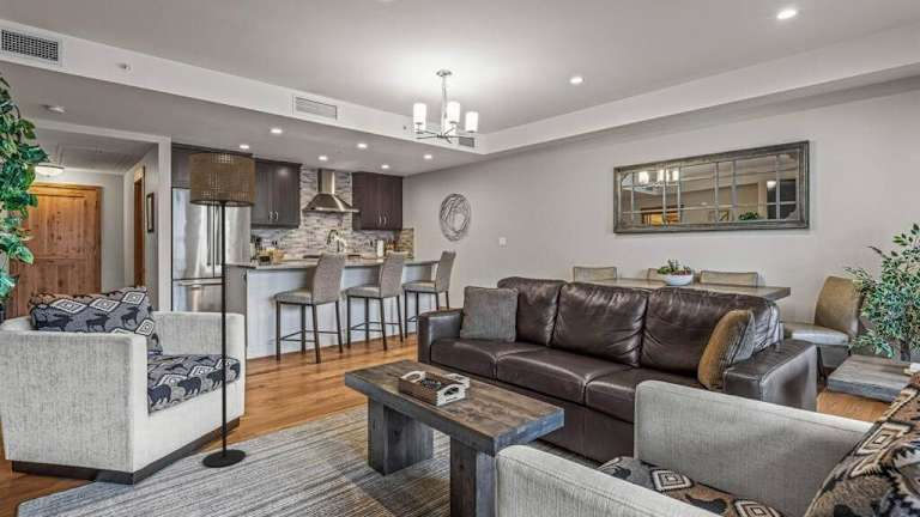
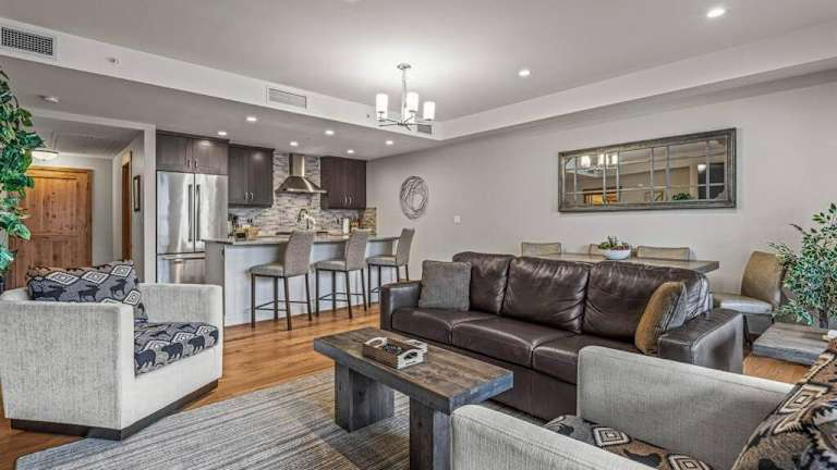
- floor lamp [188,151,256,468]
